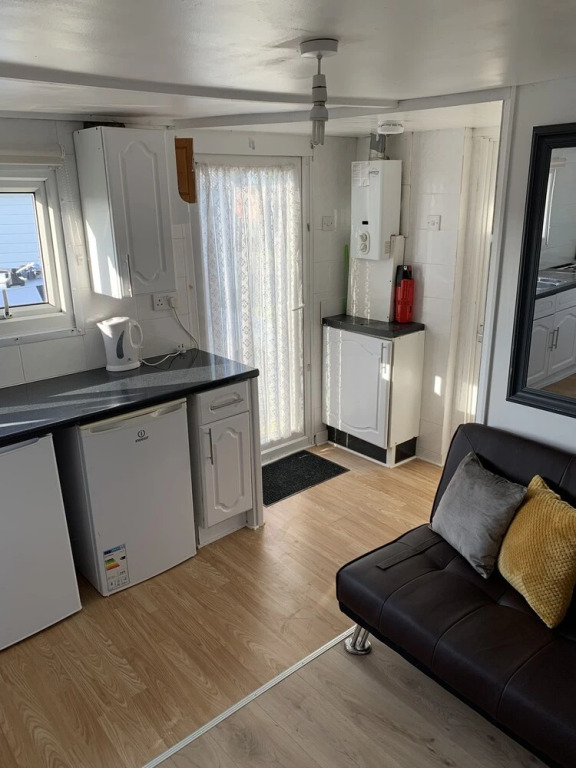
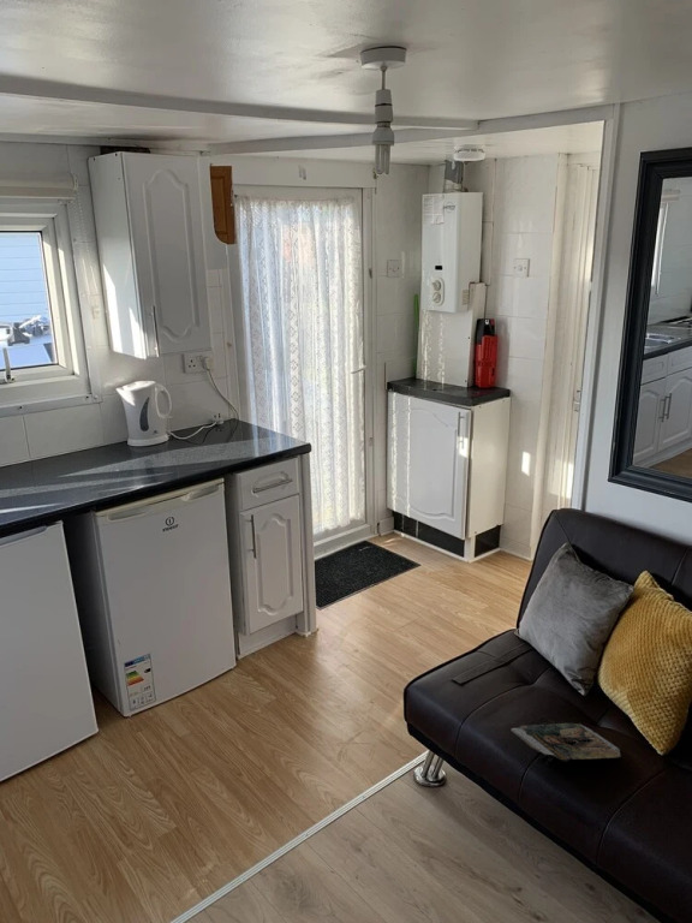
+ magazine [509,714,621,766]
